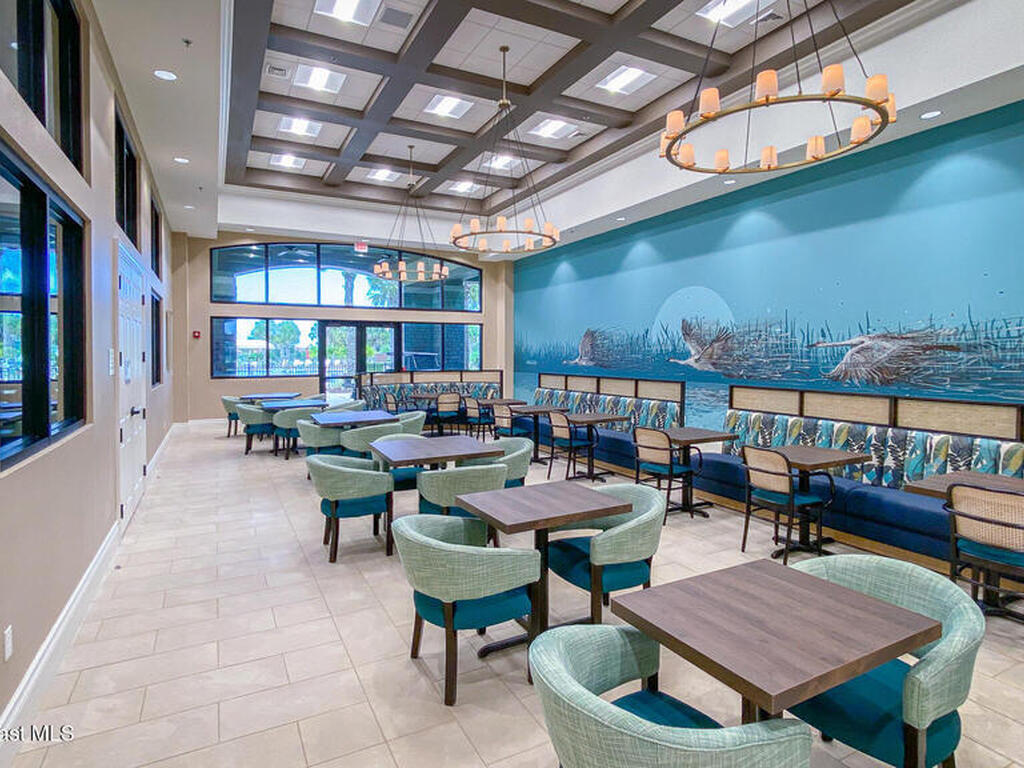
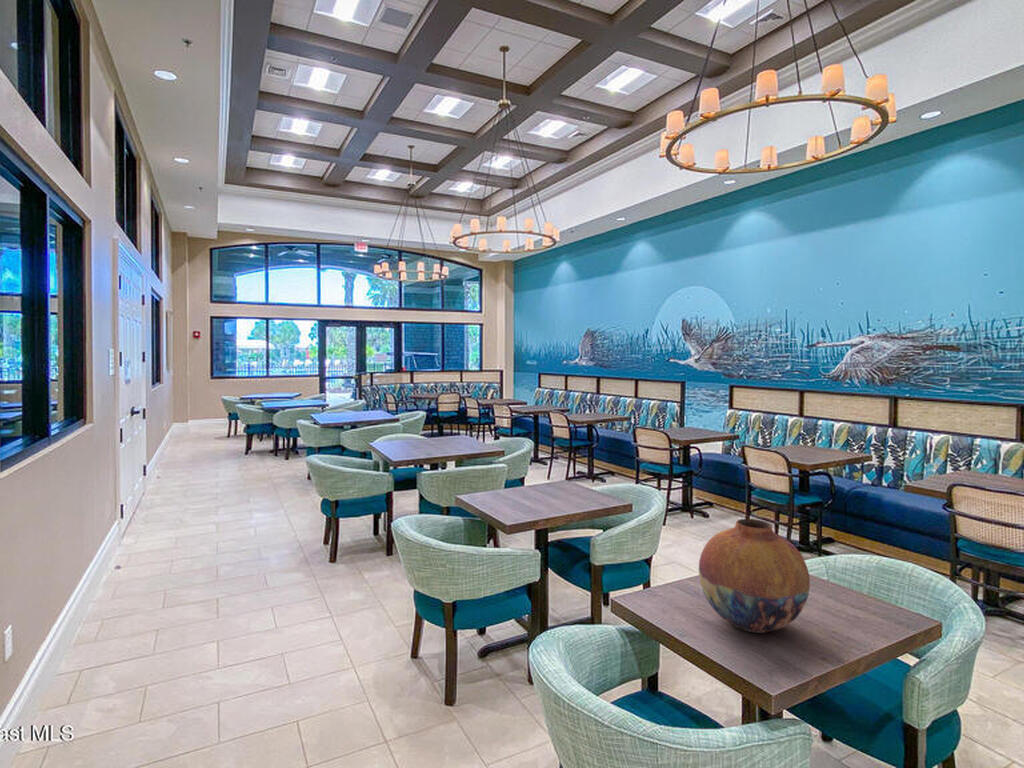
+ vase [698,518,811,634]
